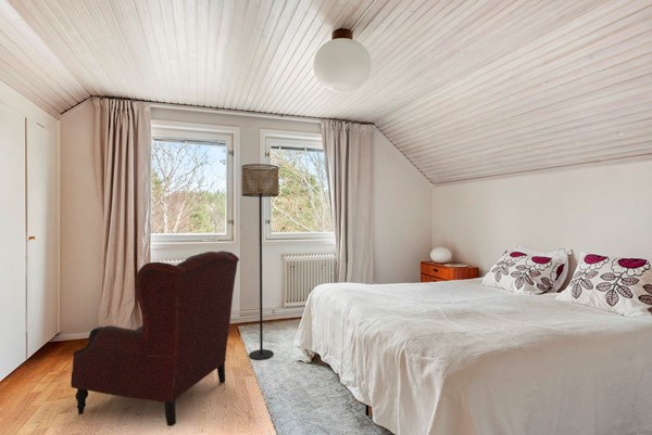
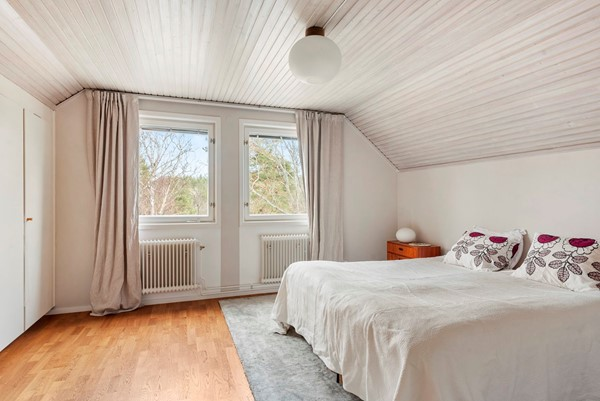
- armchair [70,250,240,427]
- floor lamp [240,163,280,361]
